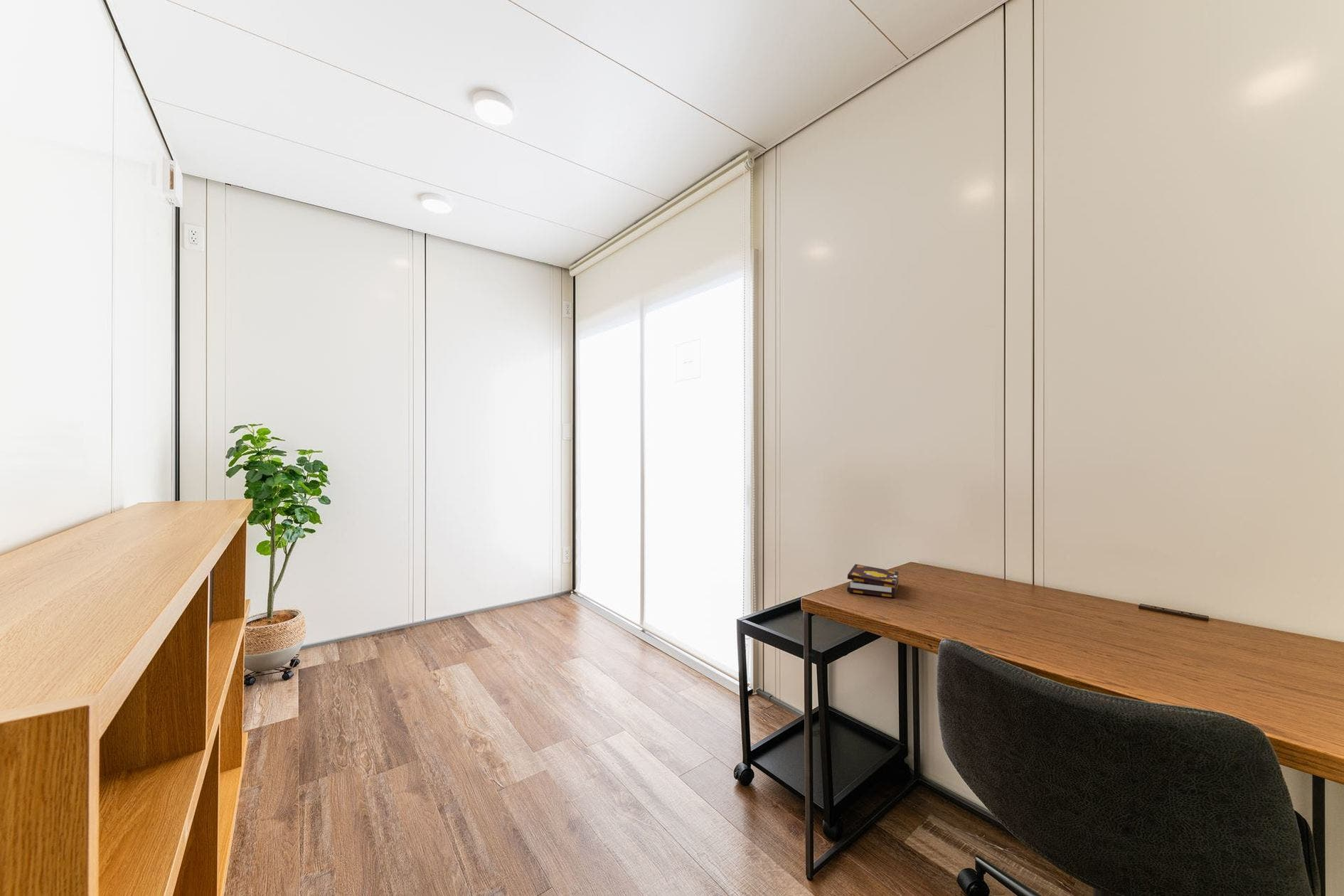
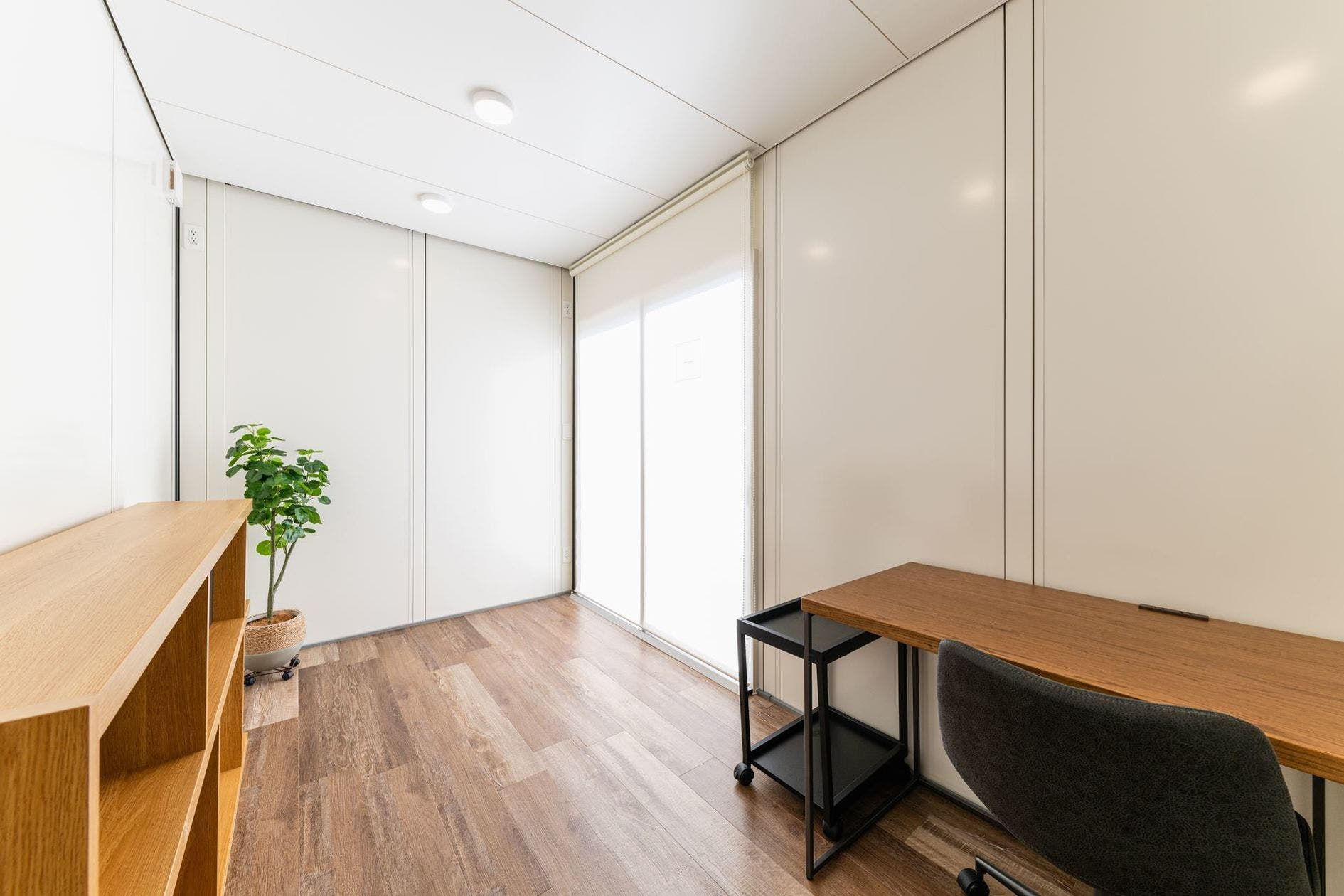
- book [846,563,900,598]
